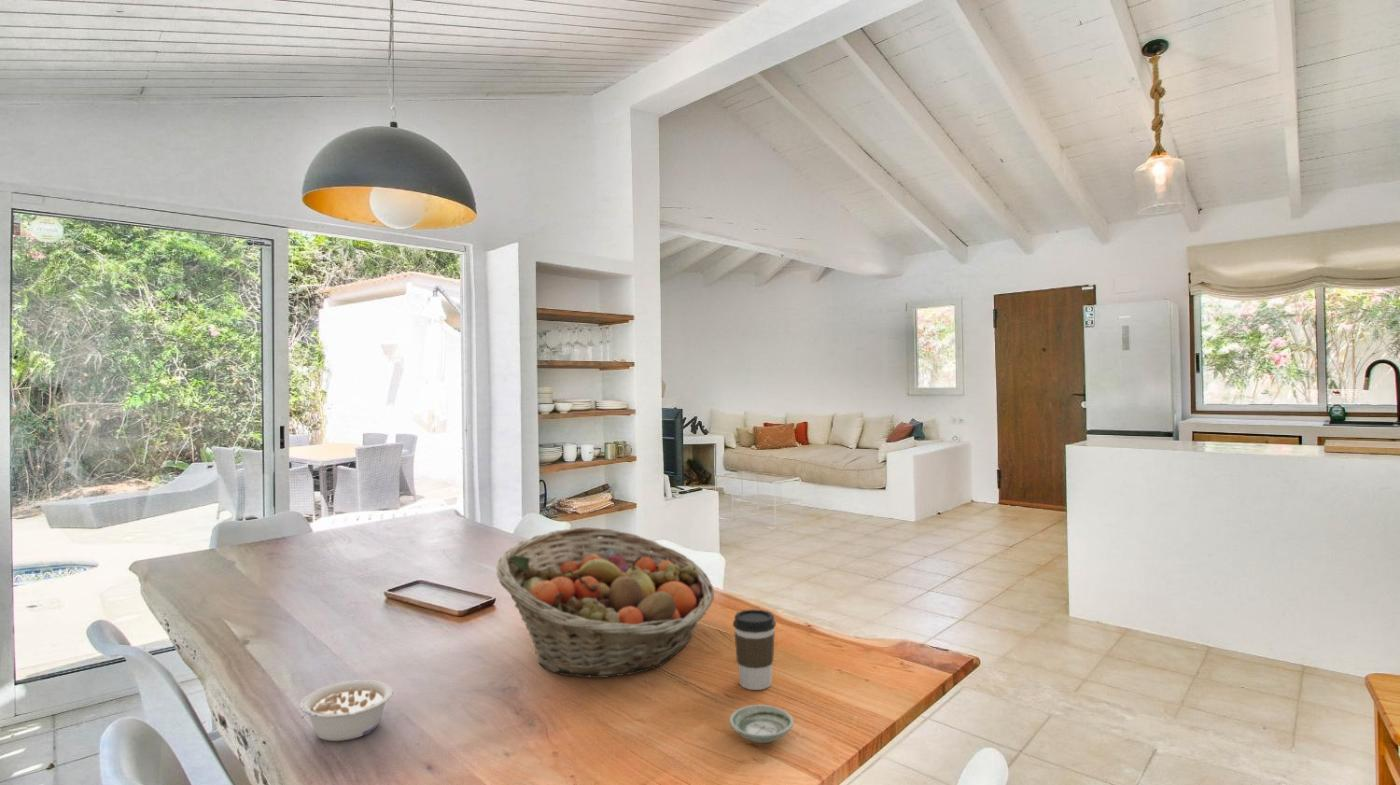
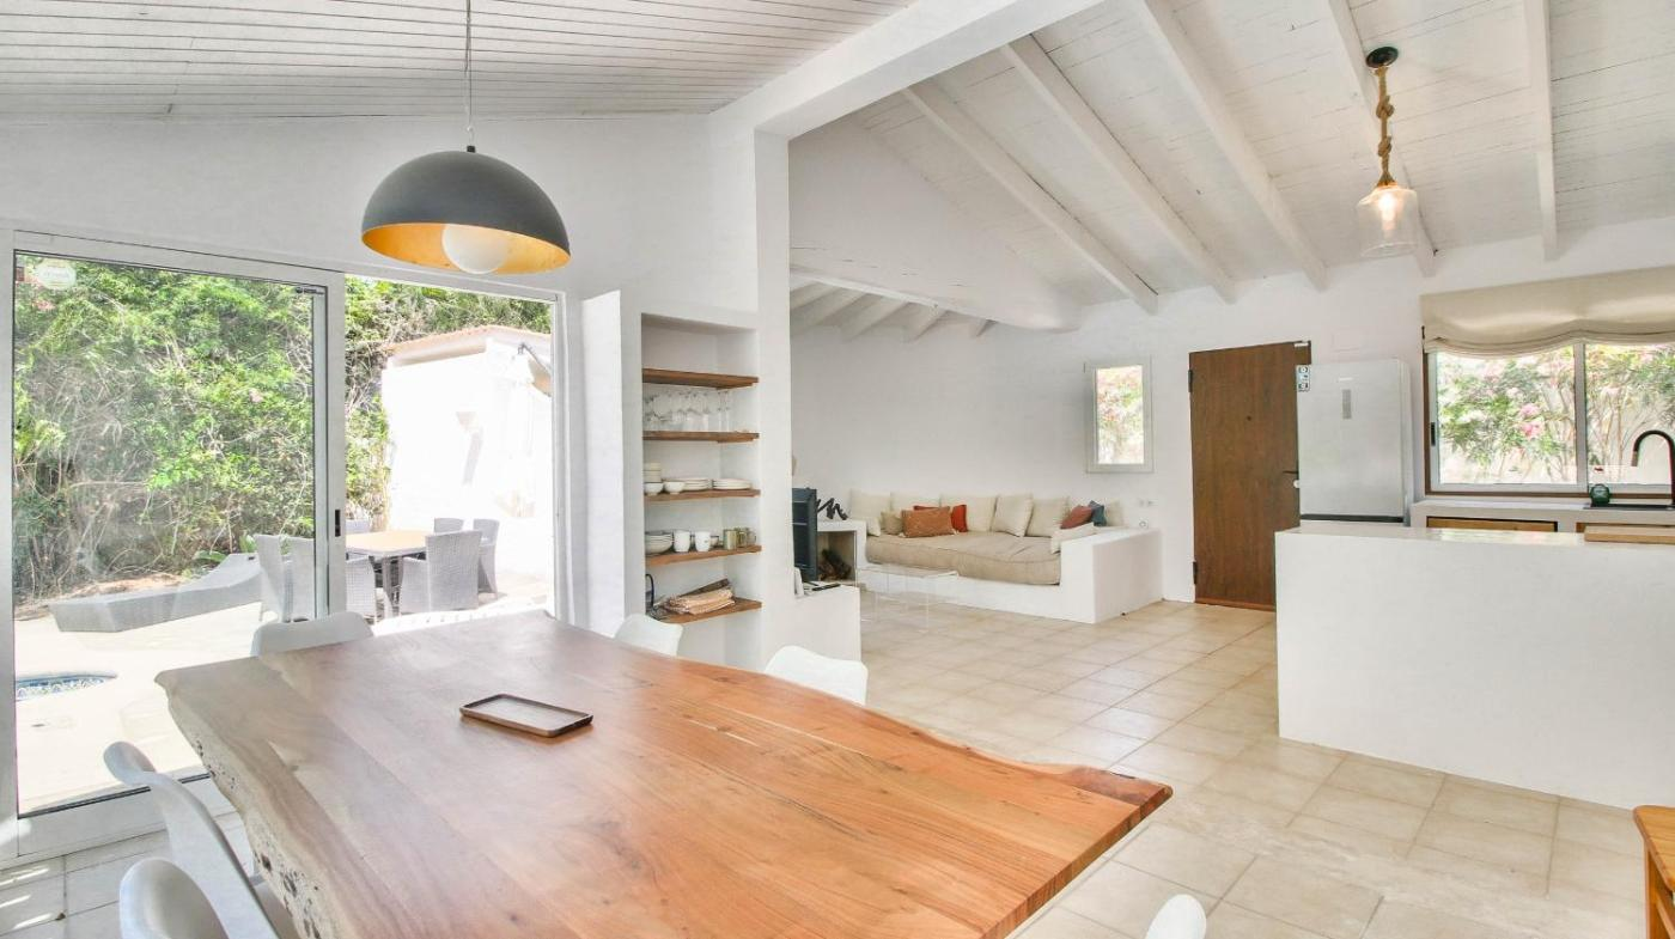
- coffee cup [732,608,777,691]
- legume [299,679,394,742]
- saucer [728,704,794,744]
- fruit basket [495,526,715,679]
